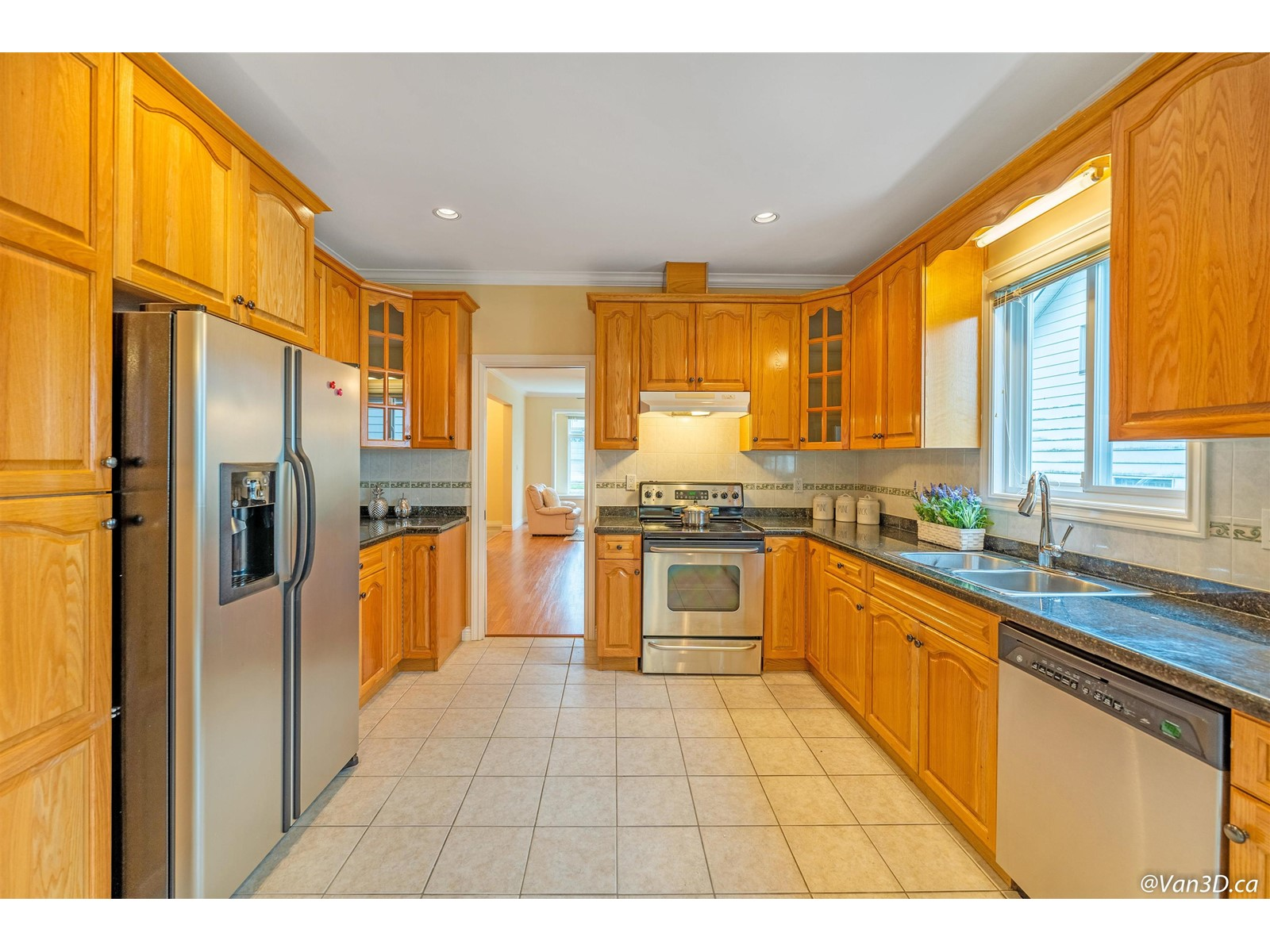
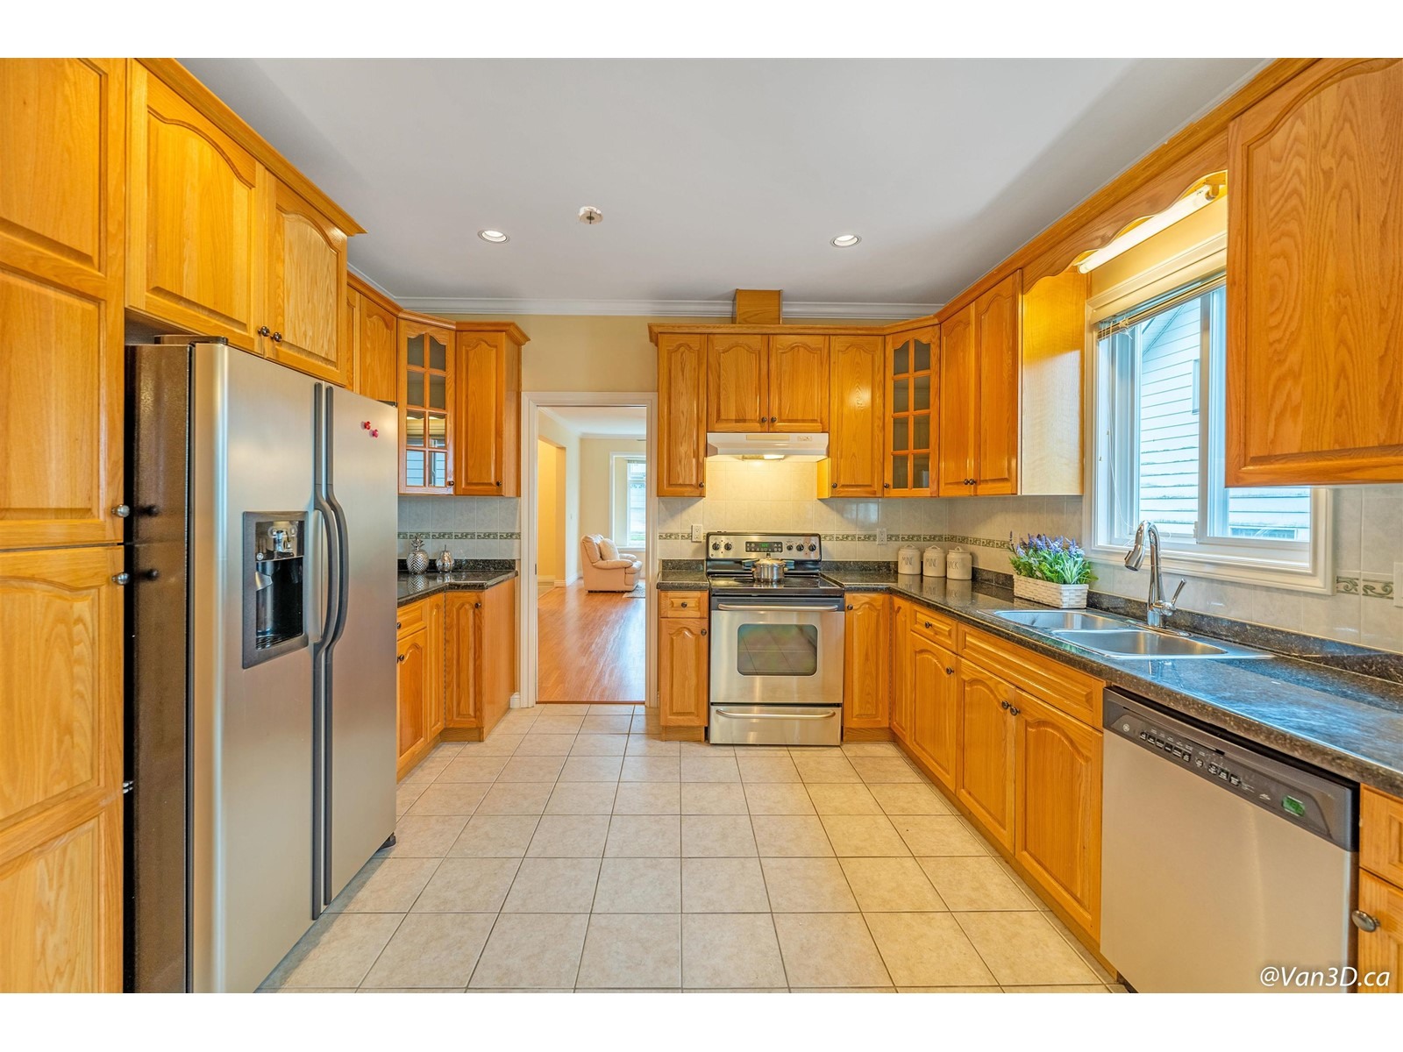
+ smoke detector [576,206,604,225]
